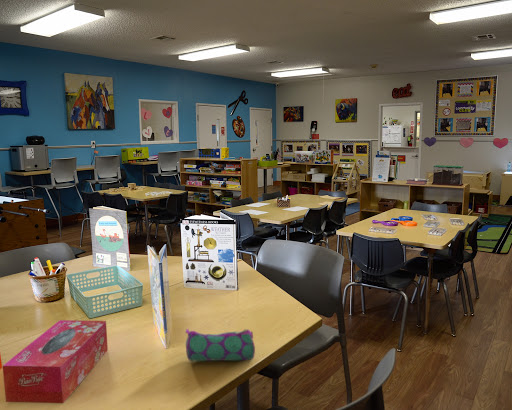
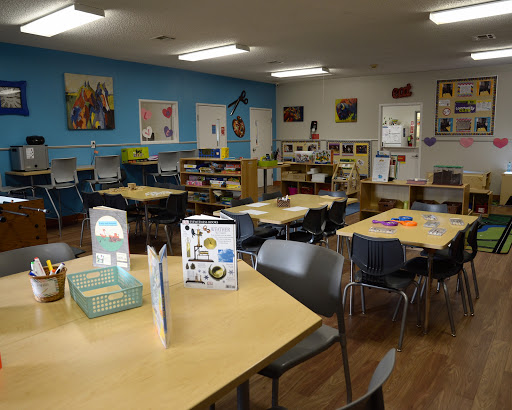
- tissue box [2,319,109,404]
- pencil case [185,328,256,362]
